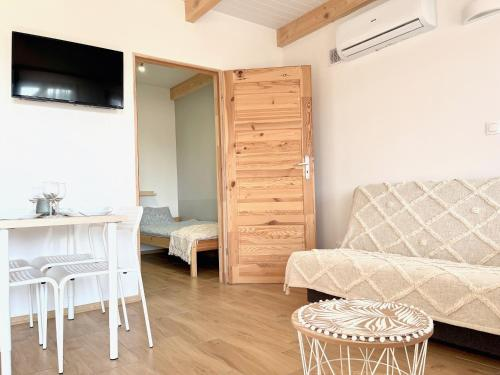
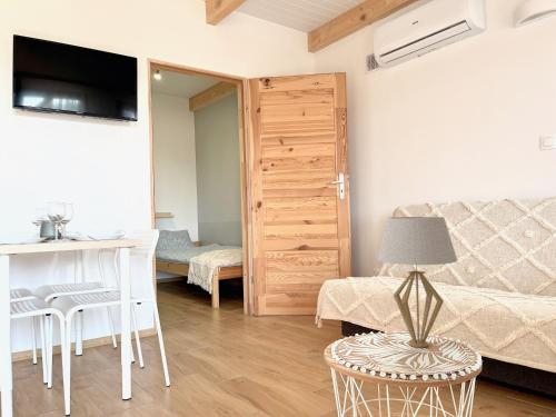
+ table lamp [377,216,458,348]
